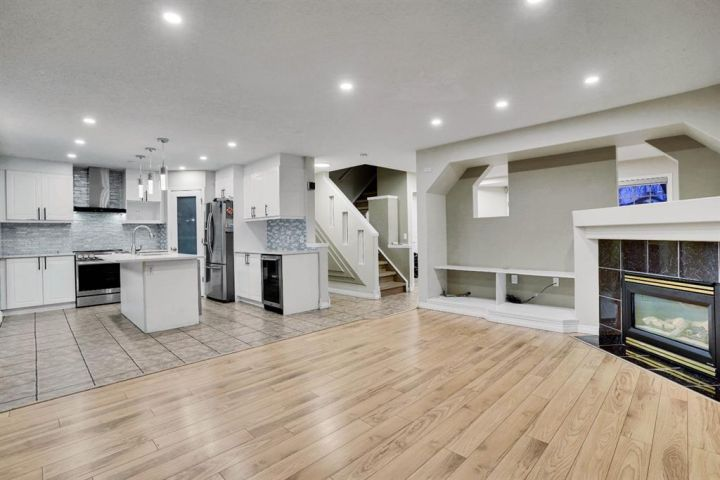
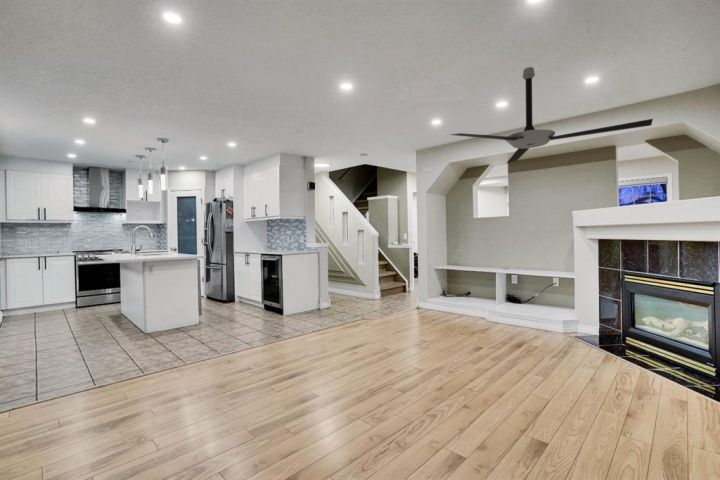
+ ceiling fan [449,66,654,164]
